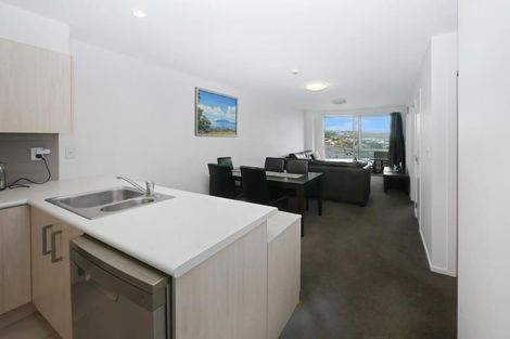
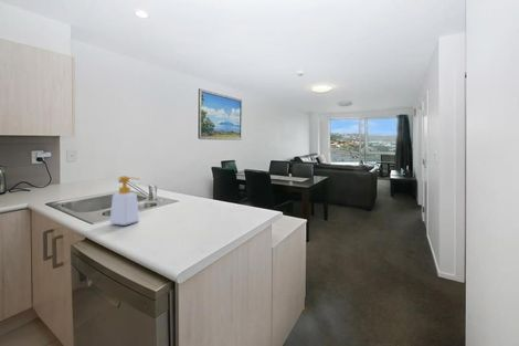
+ soap bottle [108,175,141,227]
